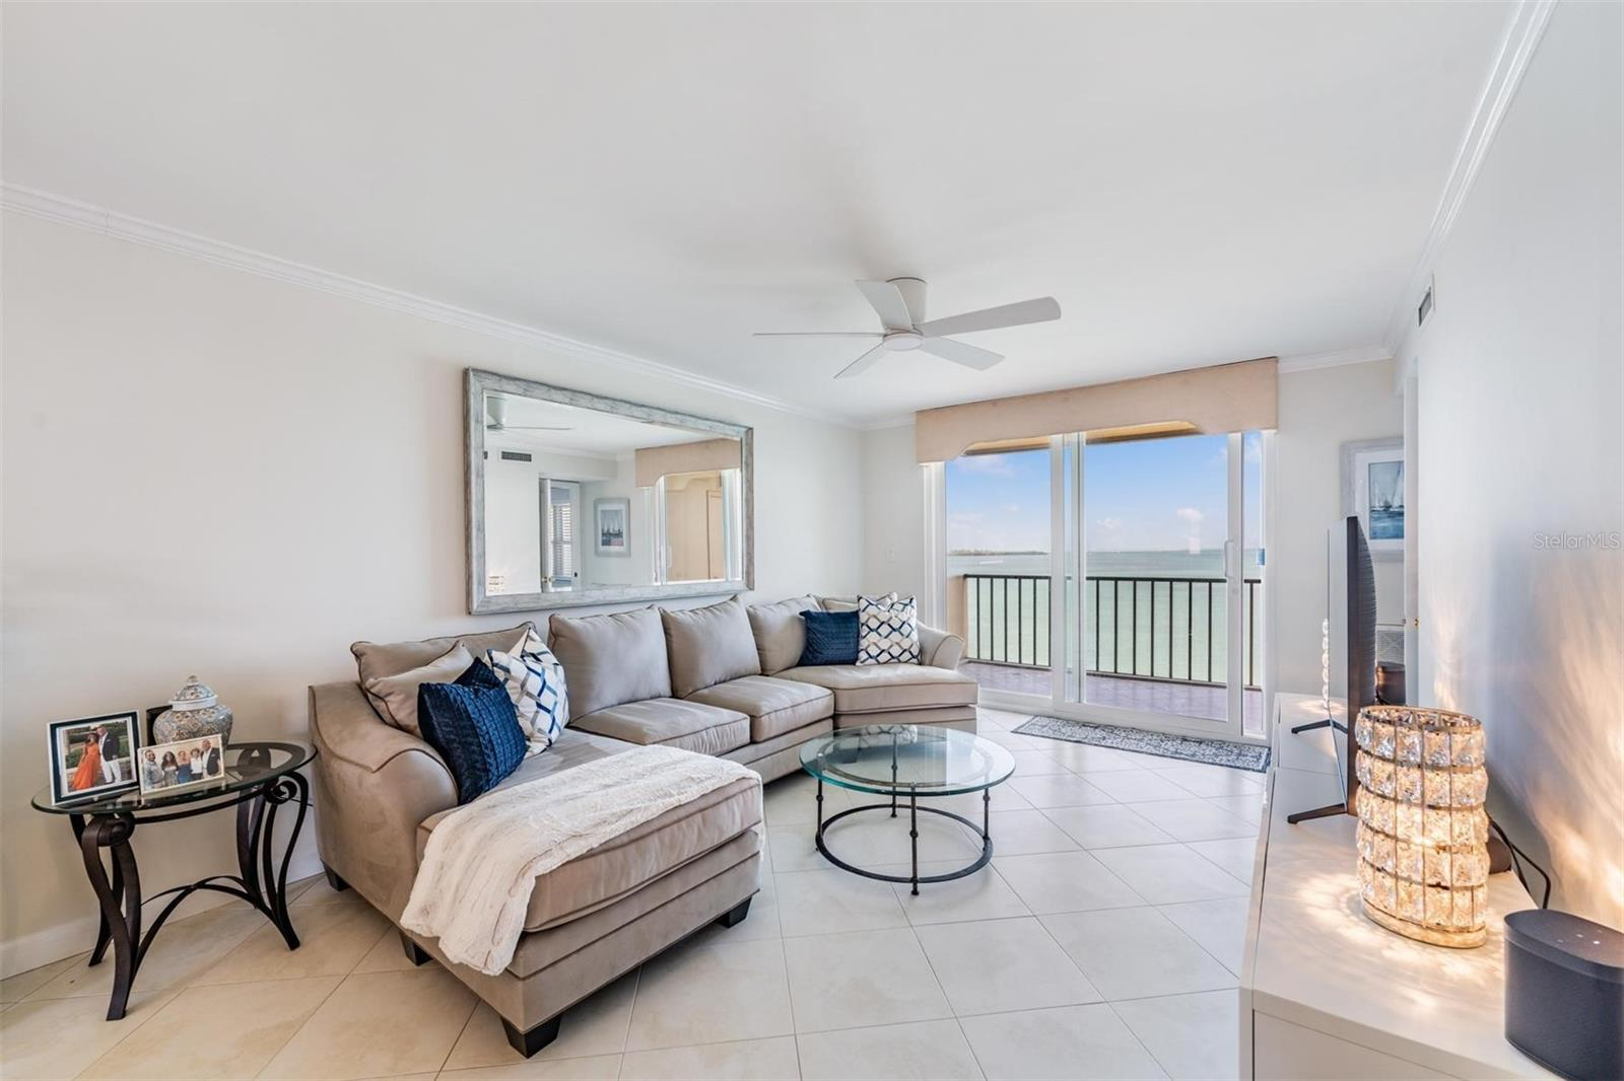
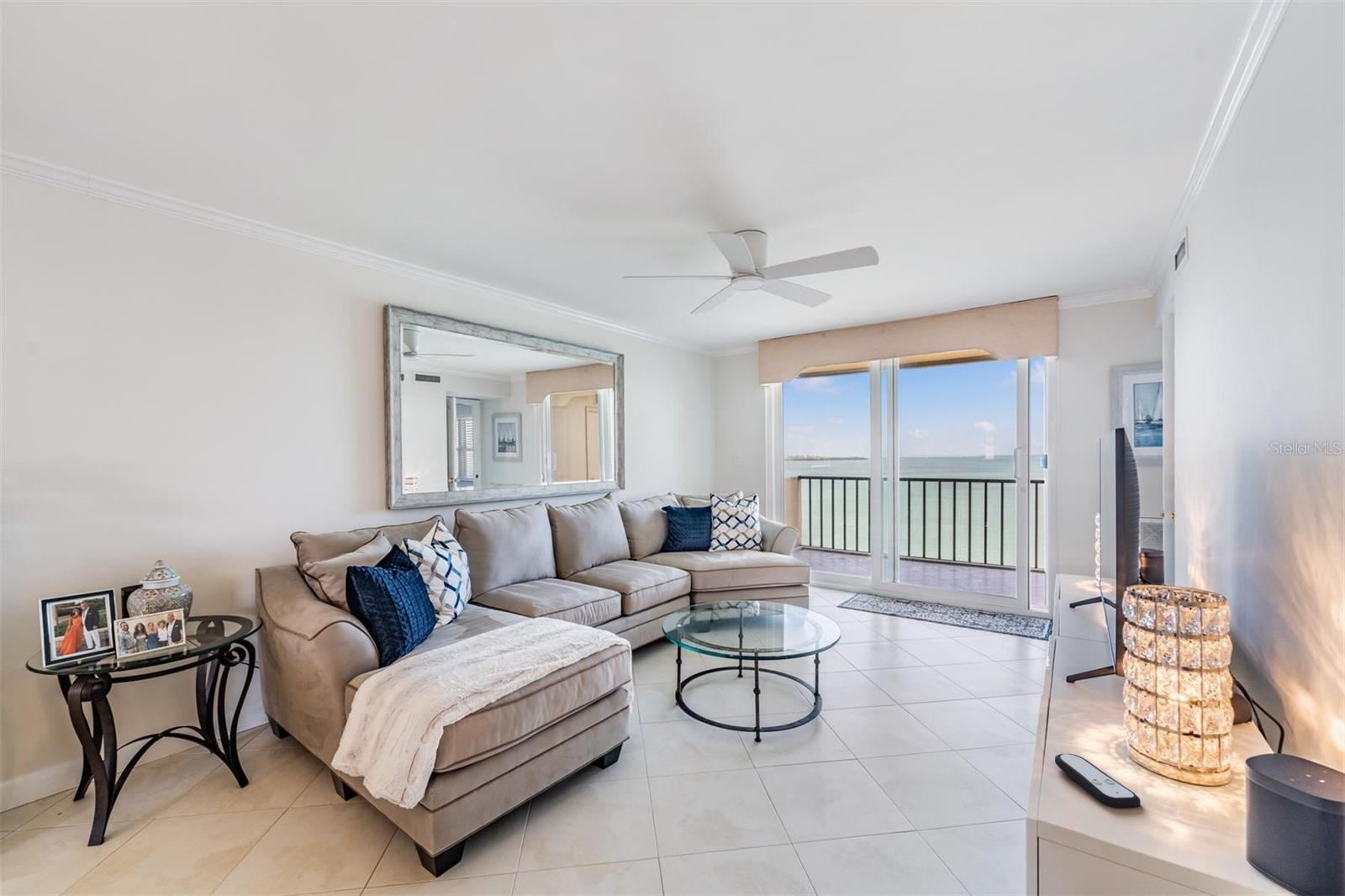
+ remote control [1054,753,1142,809]
